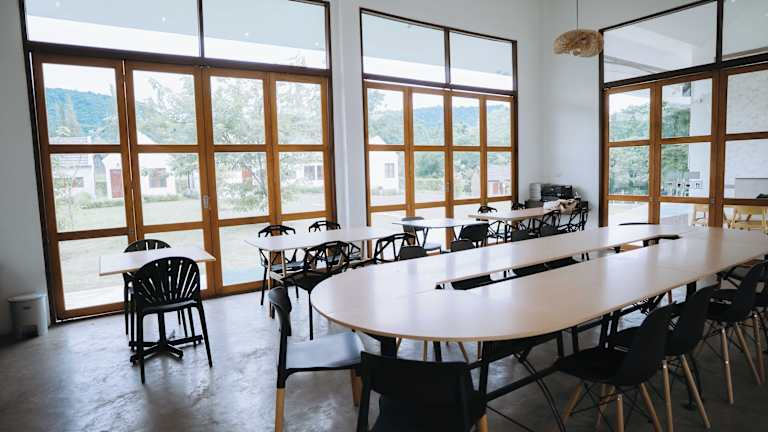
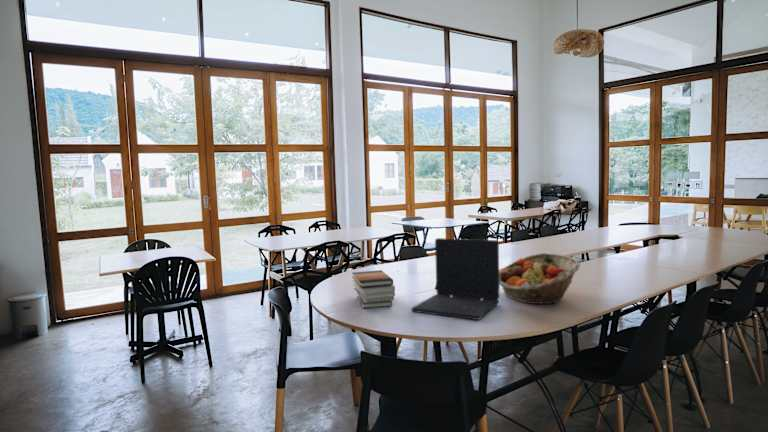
+ laptop [411,237,501,321]
+ fruit basket [499,252,581,305]
+ book stack [351,269,396,309]
